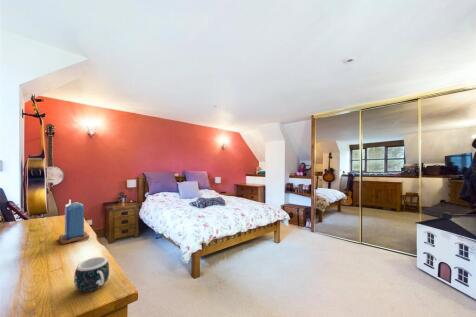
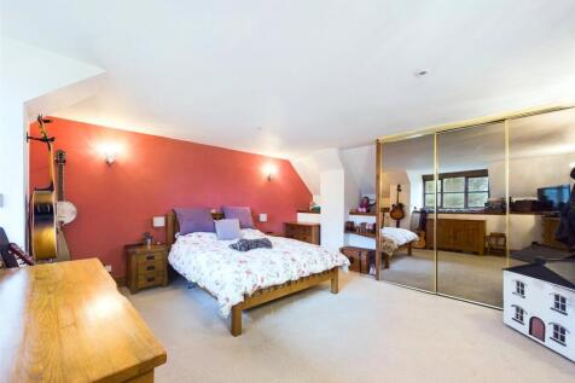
- candle [58,198,90,246]
- mug [73,256,110,293]
